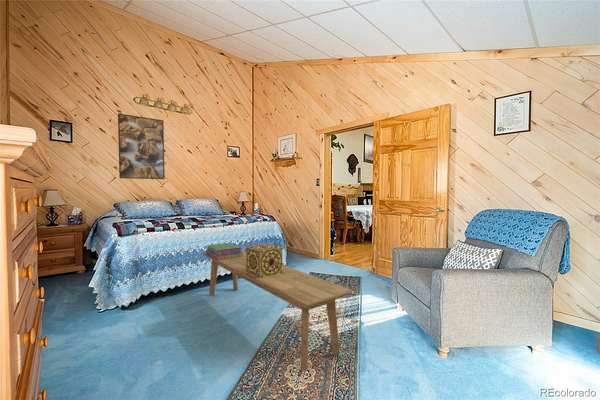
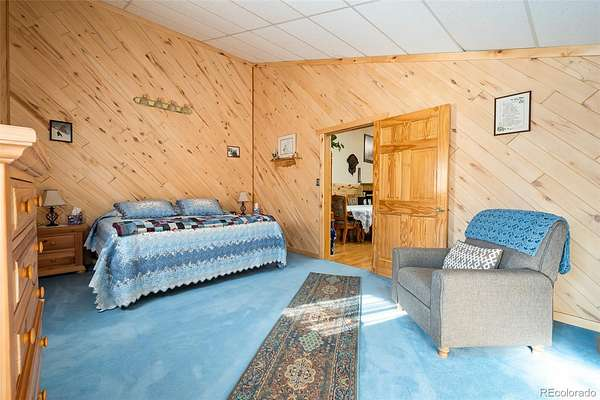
- stack of books [205,242,243,260]
- bench [201,249,354,372]
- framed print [117,113,166,180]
- decorative box [245,243,283,278]
